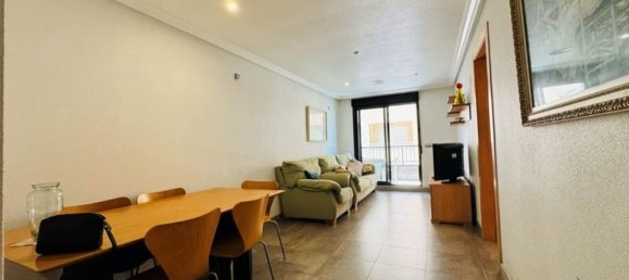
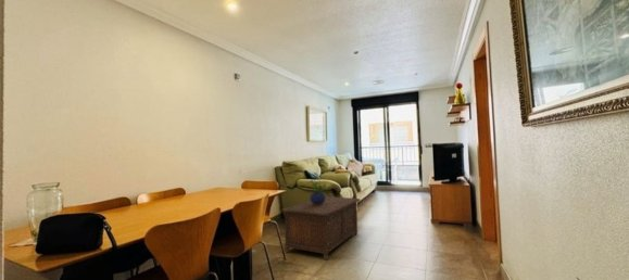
+ cabinet [281,195,361,260]
+ potted plant [309,178,328,205]
